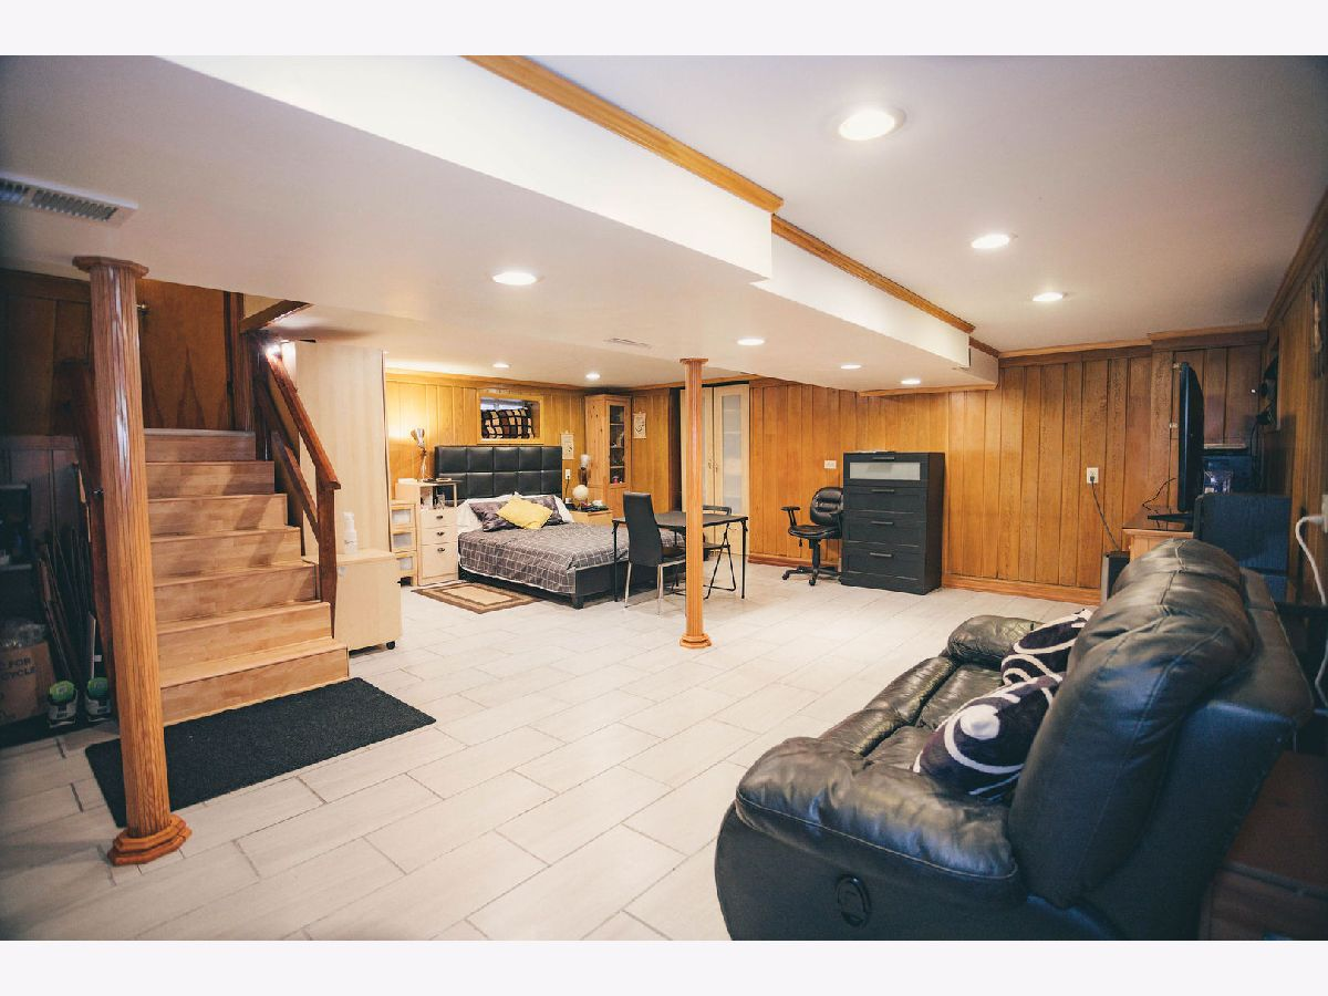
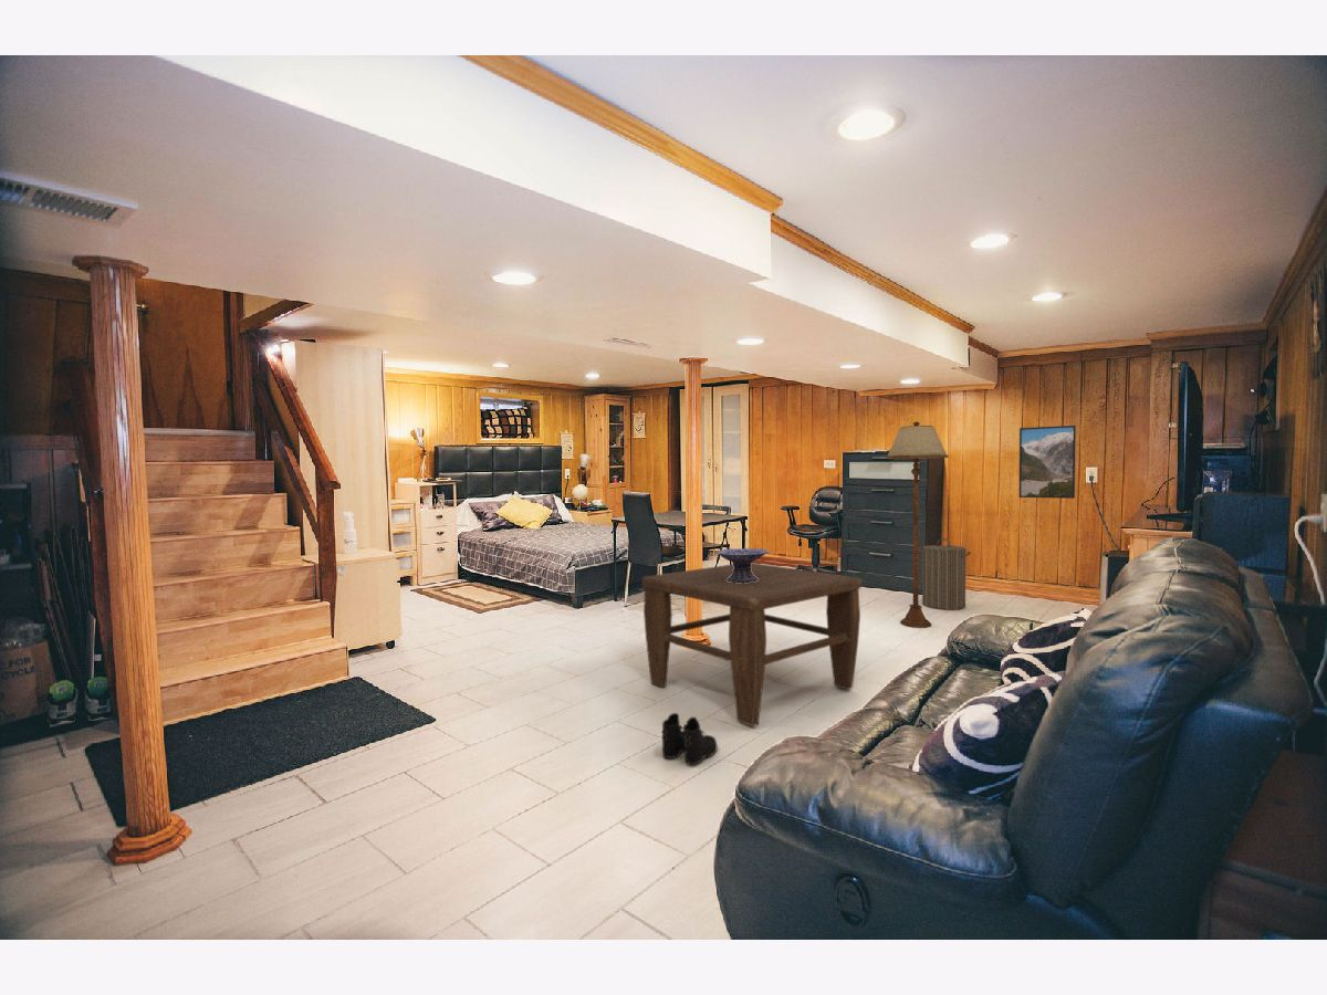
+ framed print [1017,425,1077,500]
+ laundry hamper [919,537,972,610]
+ boots [660,712,719,765]
+ floor lamp [885,420,950,628]
+ coffee table [641,562,863,727]
+ decorative bowl [714,547,770,583]
